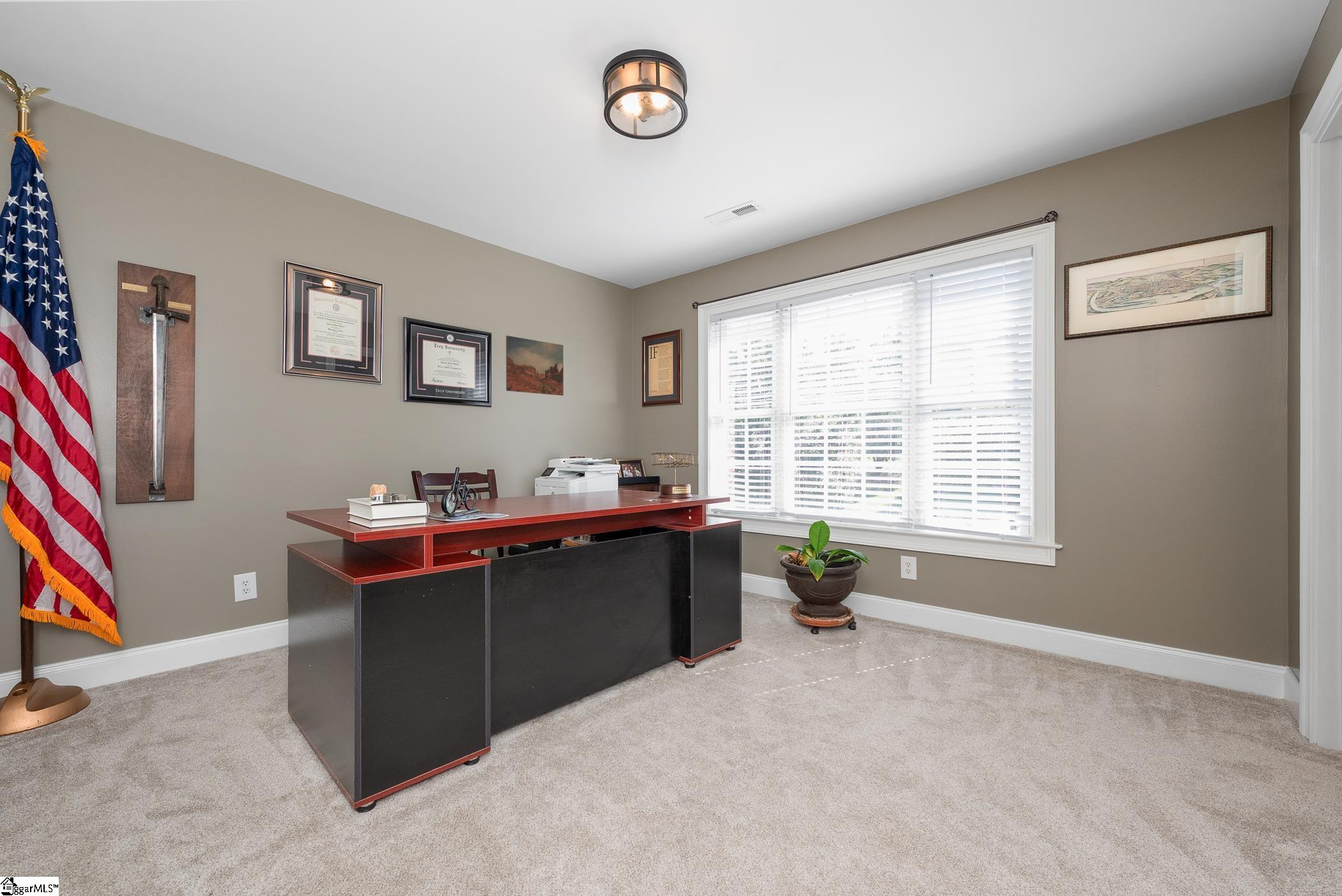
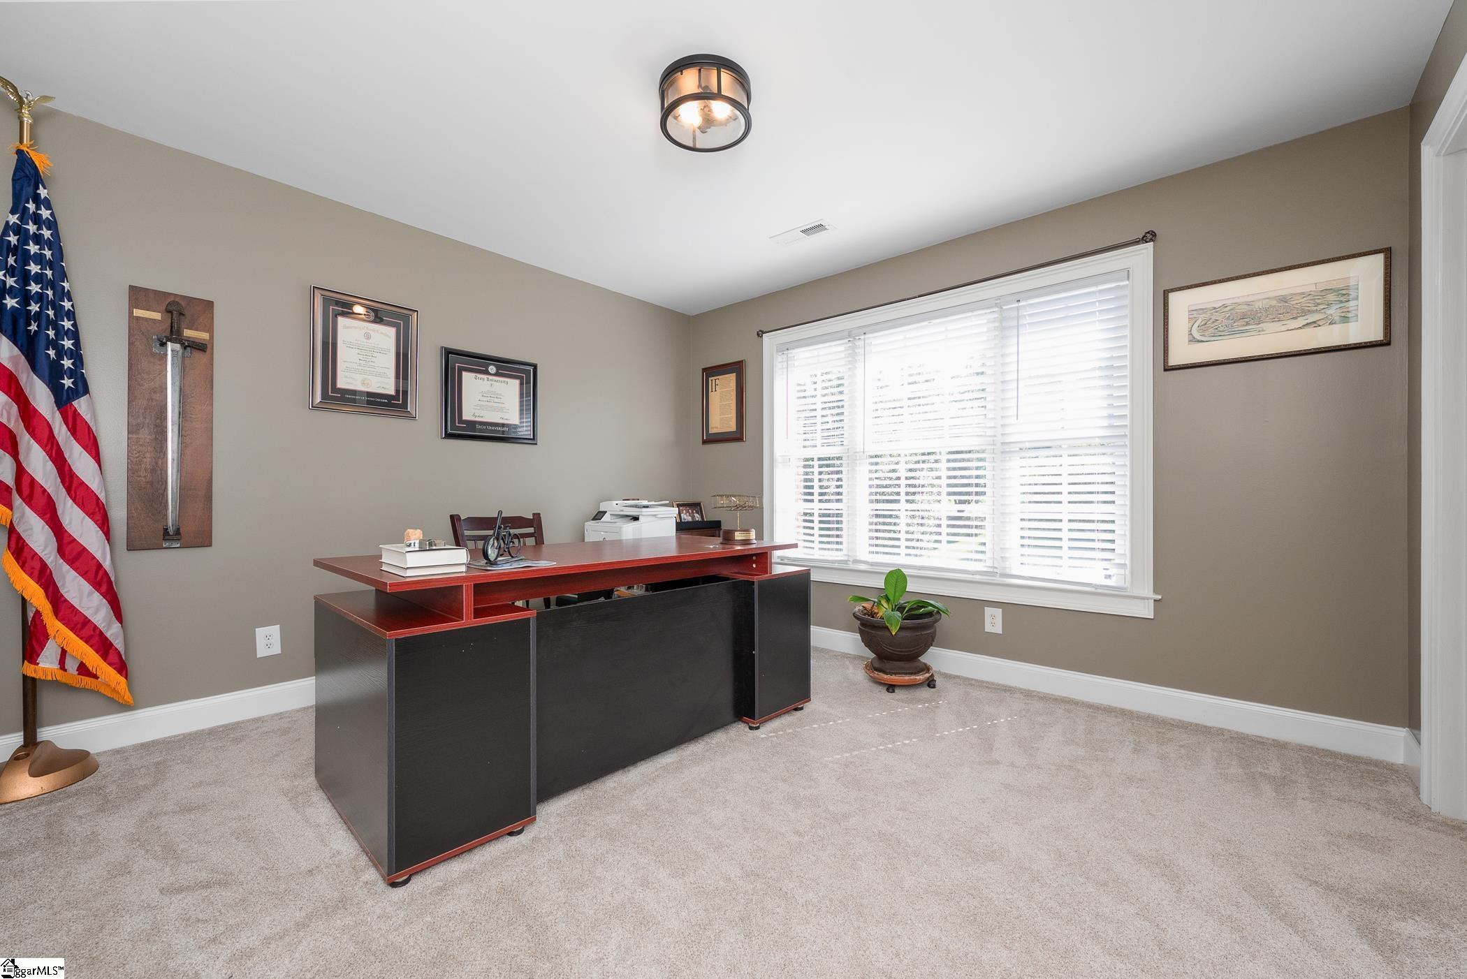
- wall art [505,335,564,396]
